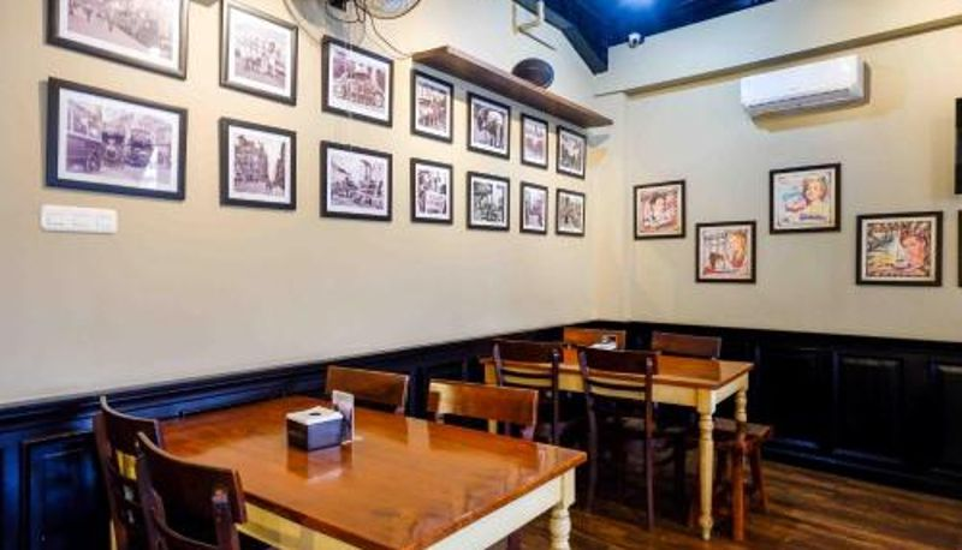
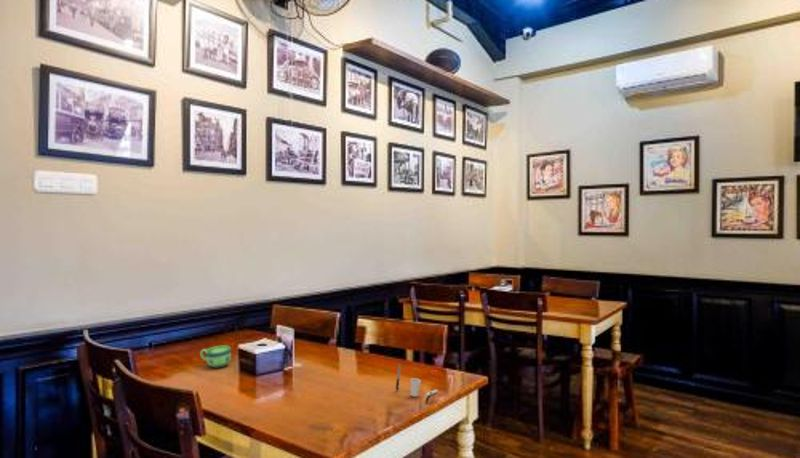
+ cup [395,364,439,404]
+ cup [199,344,232,369]
